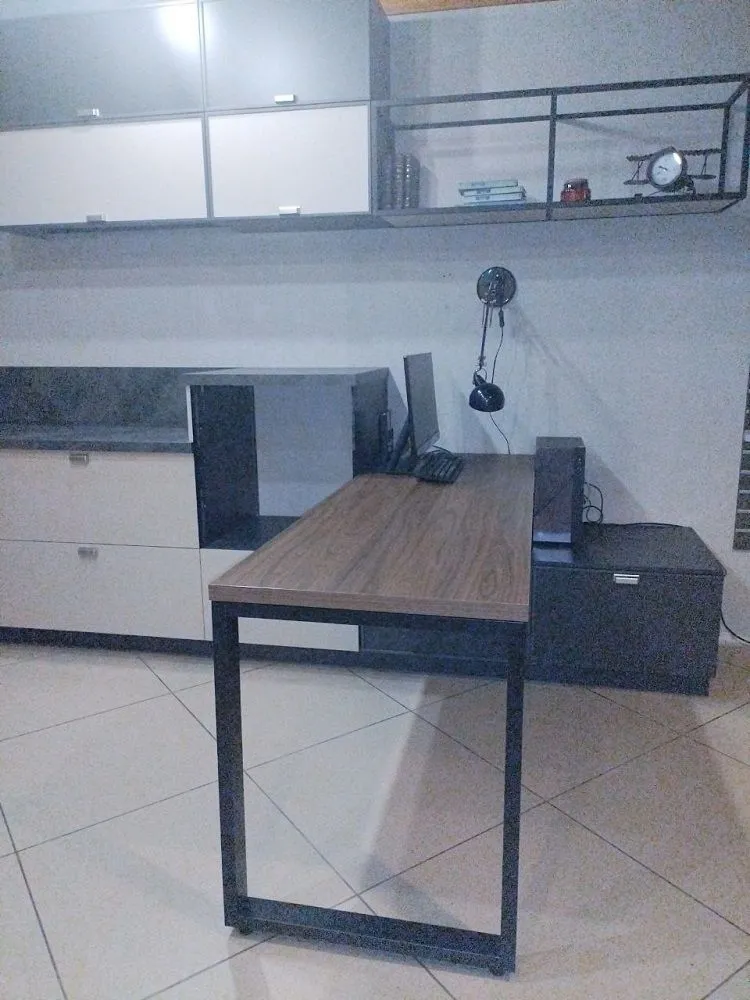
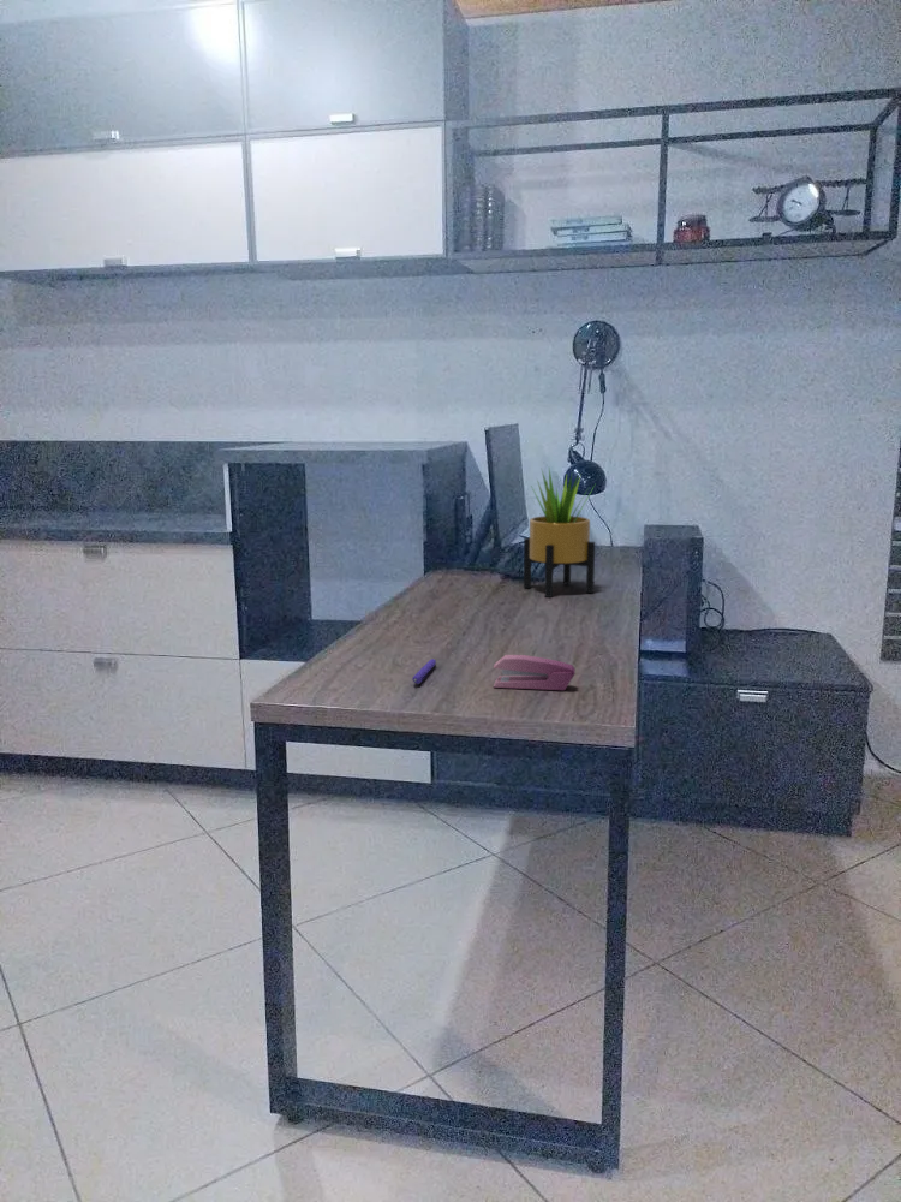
+ stapler [493,654,577,691]
+ pen [411,657,437,685]
+ potted plant [523,468,596,599]
